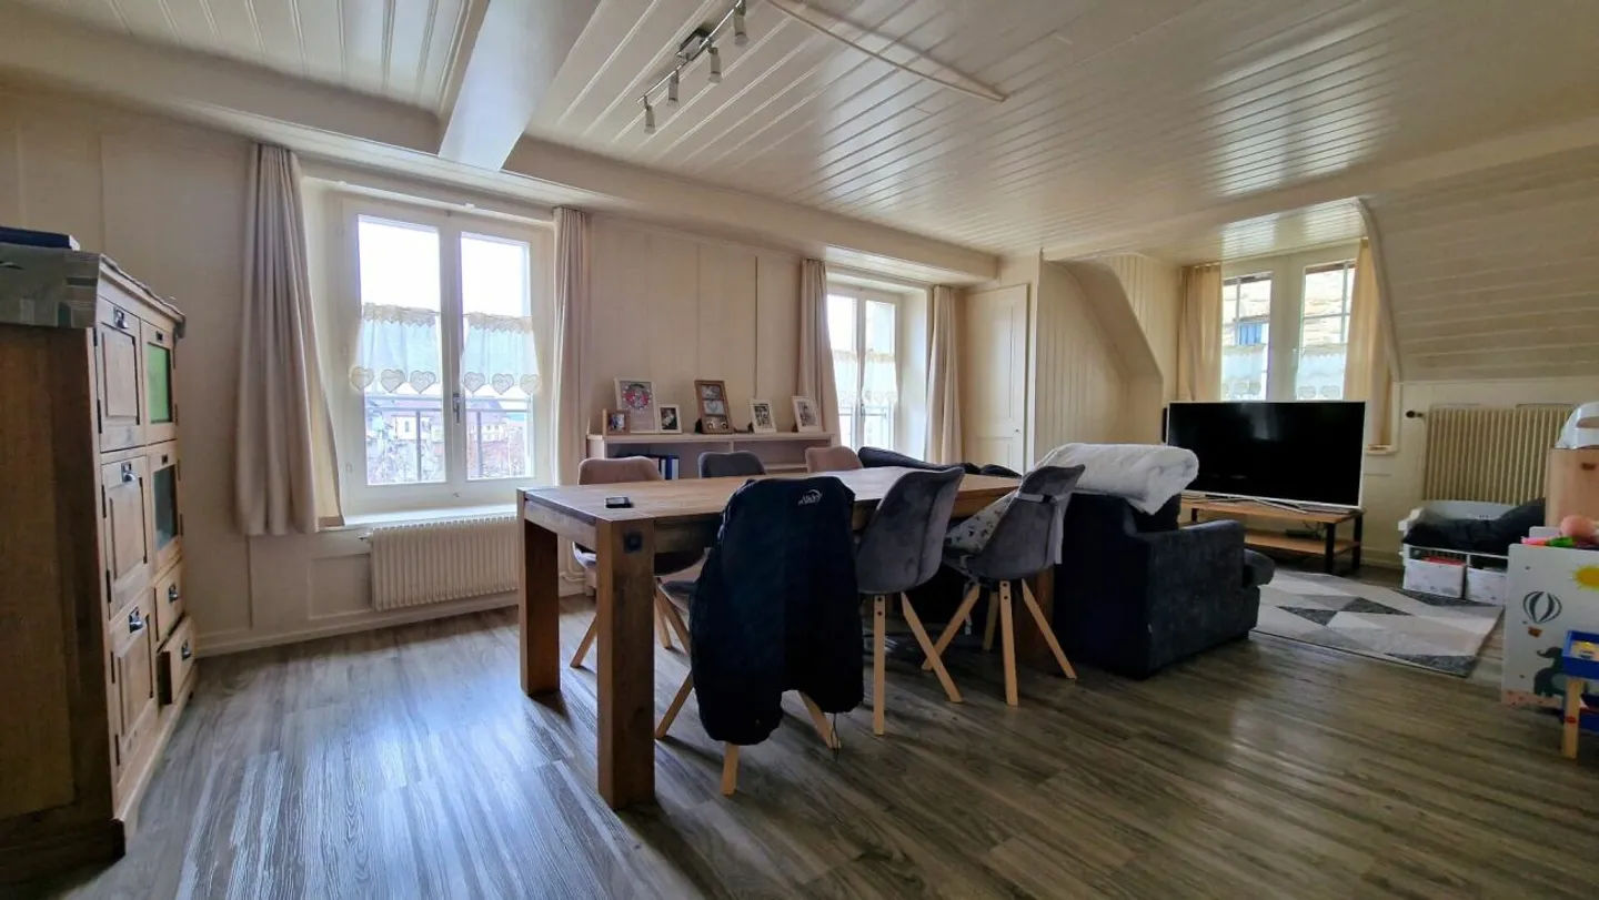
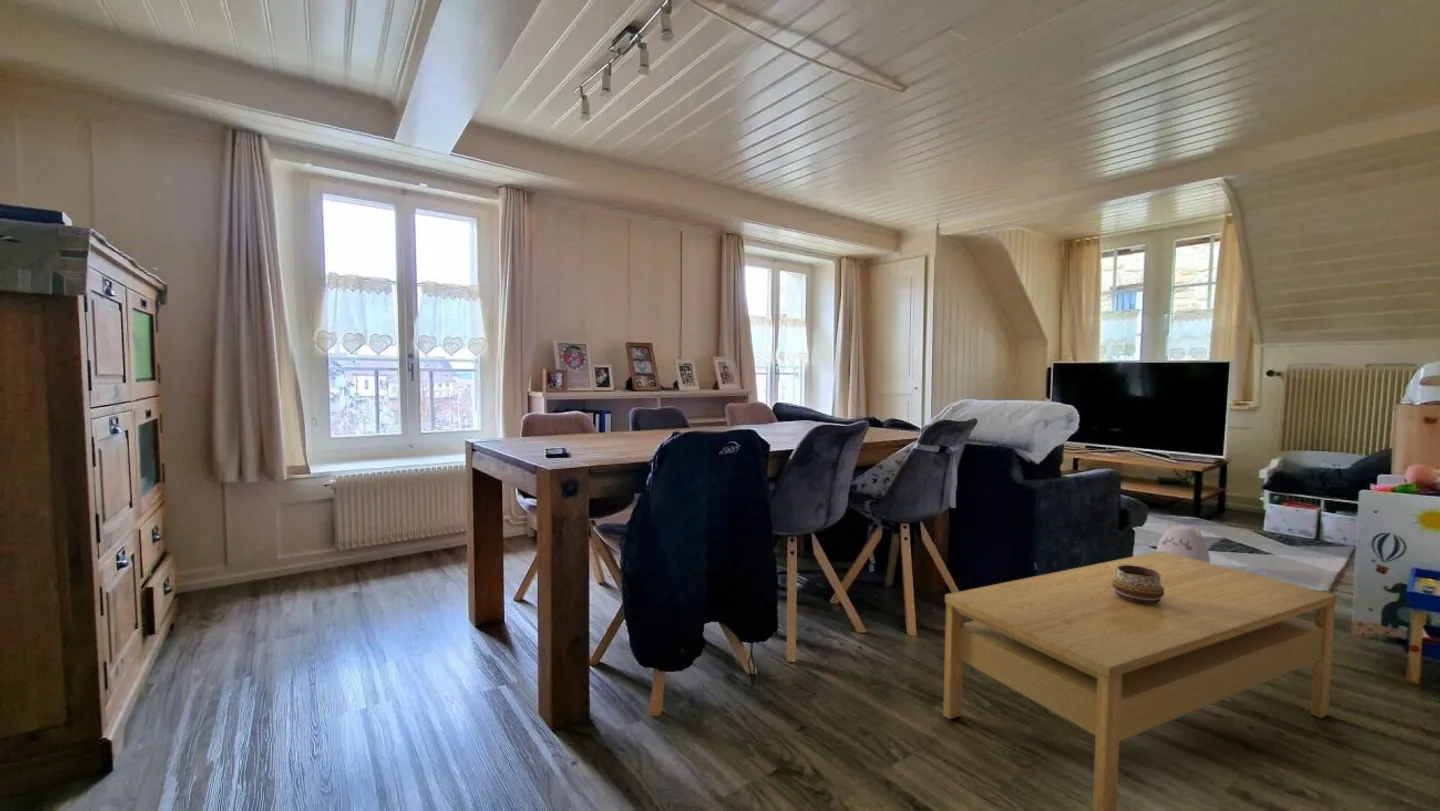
+ decorative bowl [1112,565,1165,604]
+ plush toy [1155,520,1211,563]
+ coffee table [942,551,1338,811]
